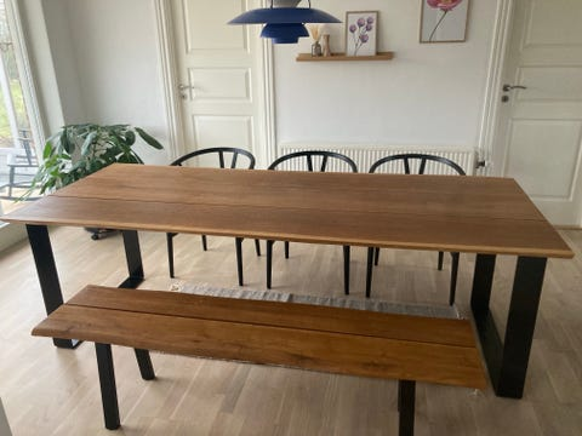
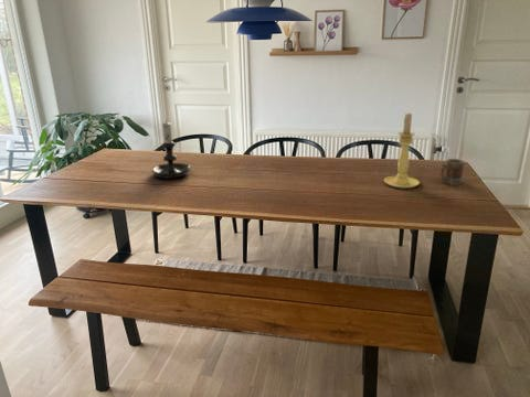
+ candle holder [383,112,421,190]
+ candle holder [151,118,192,180]
+ mug [438,158,466,186]
